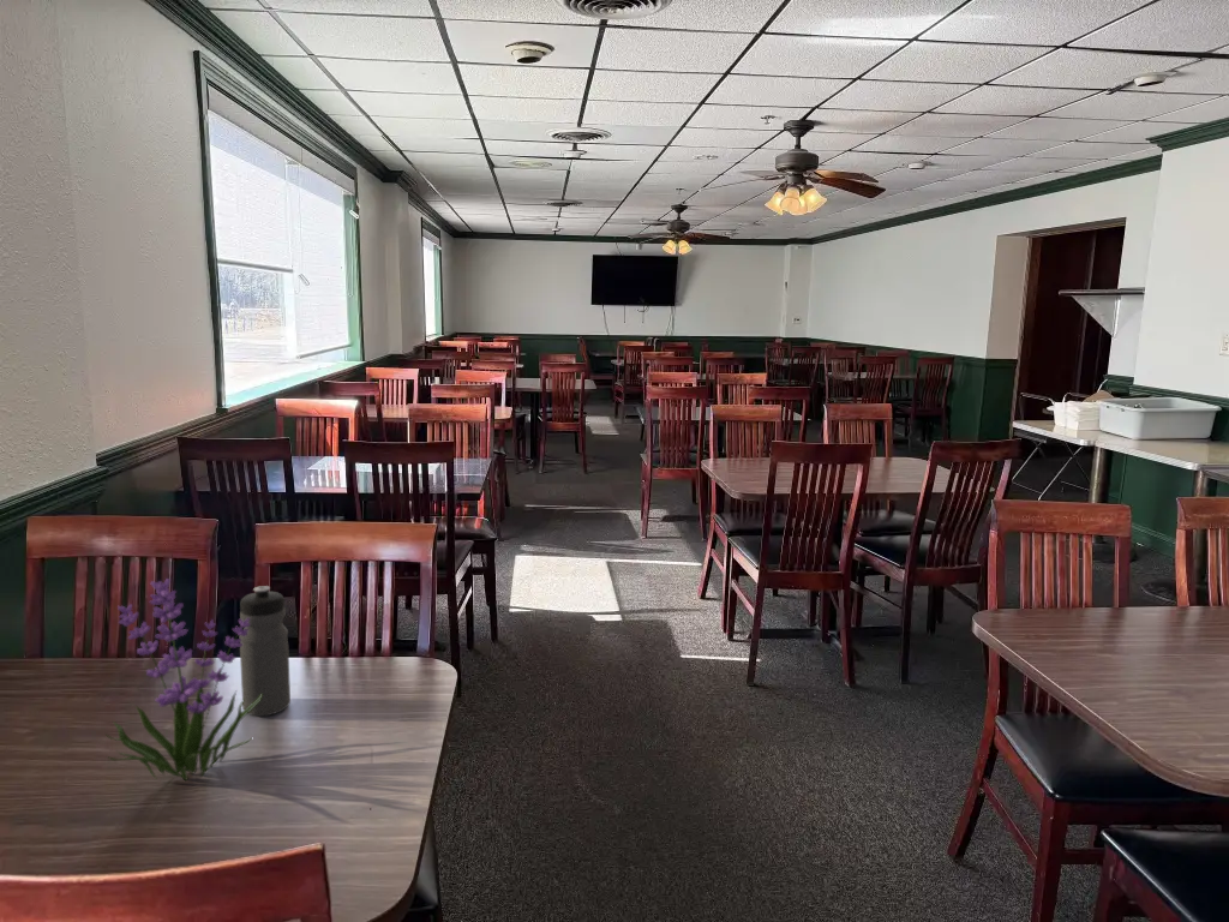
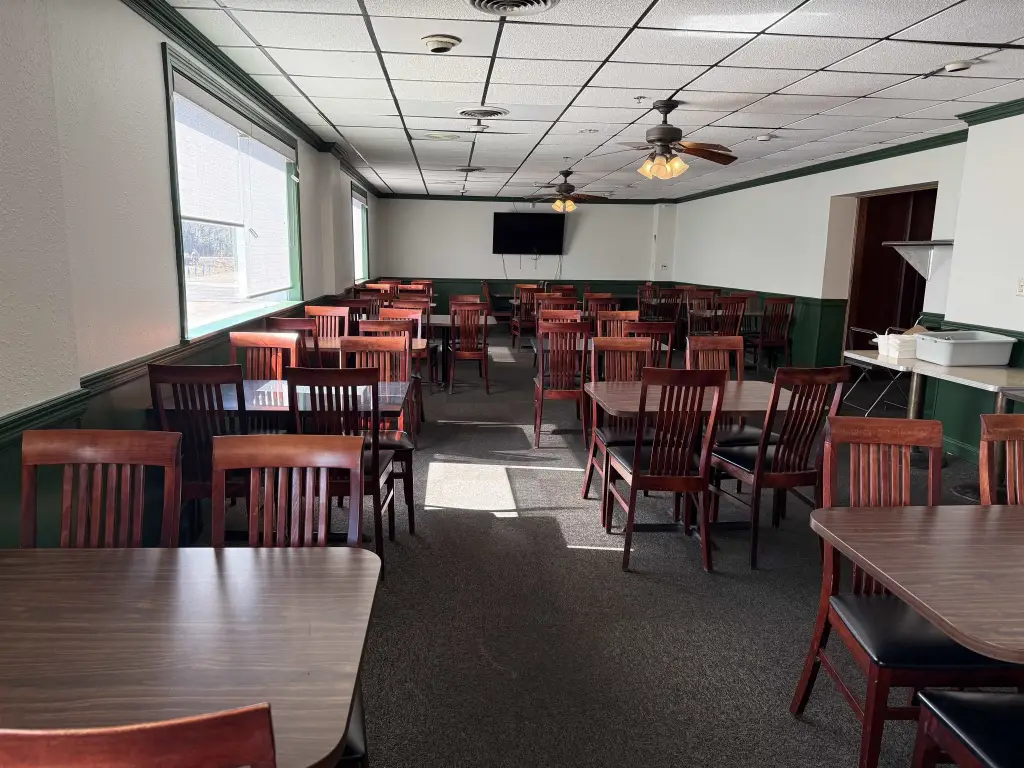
- plant [106,577,262,782]
- water bottle [238,585,292,718]
